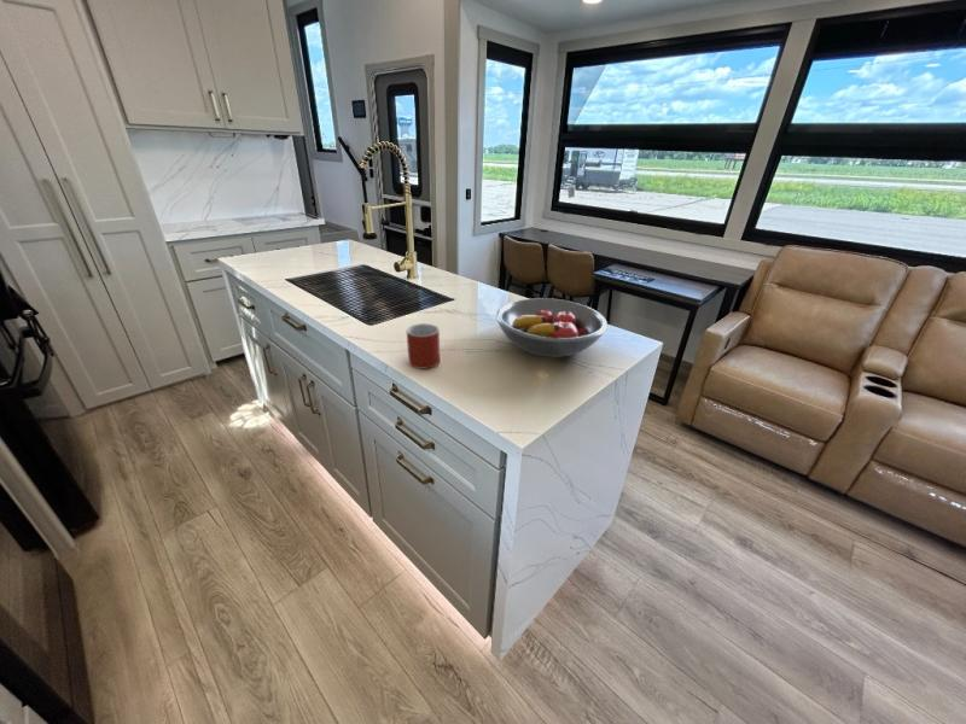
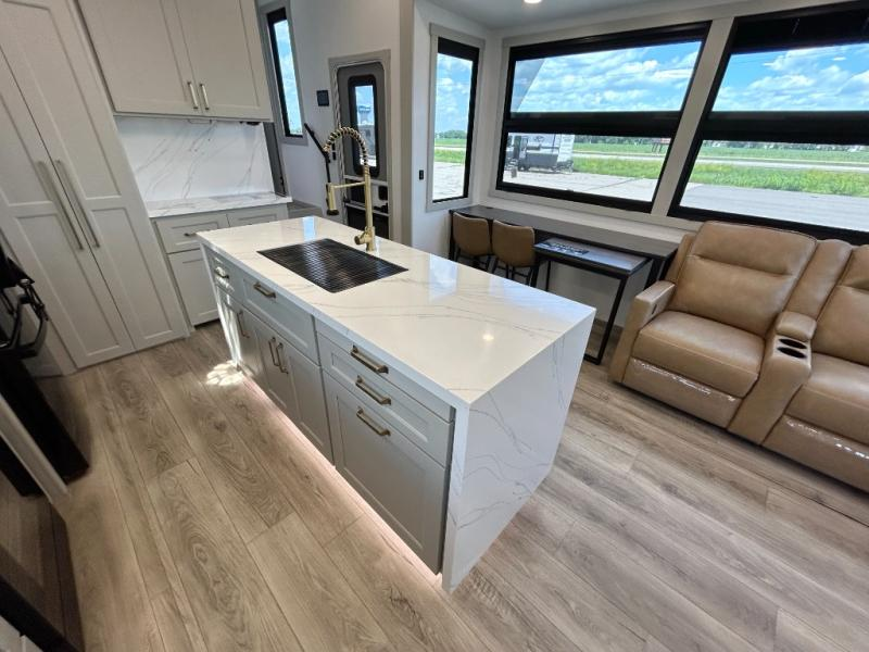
- mug [406,322,441,370]
- fruit bowl [495,297,609,358]
